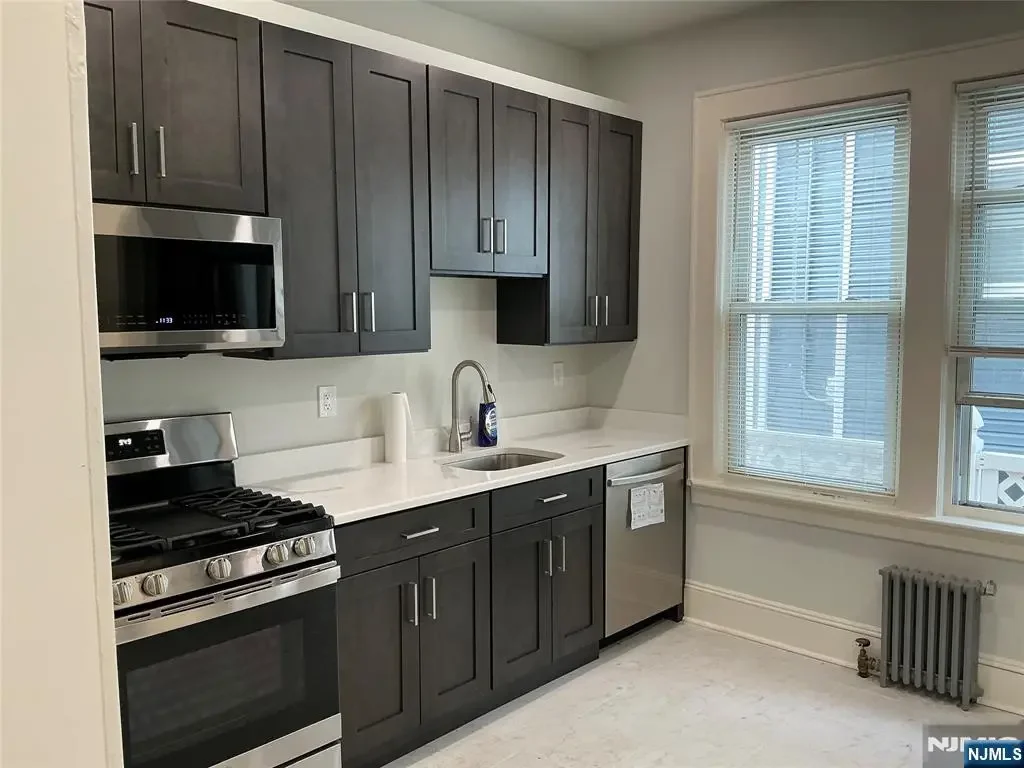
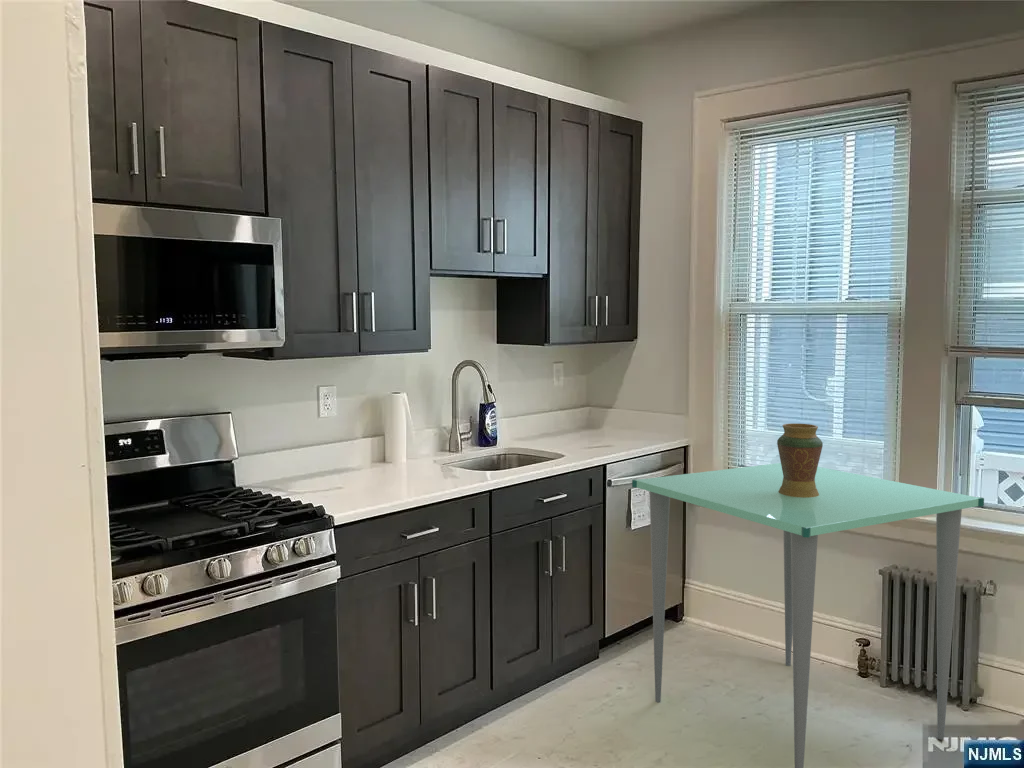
+ dining table [631,462,985,768]
+ decorative vase [776,422,824,498]
